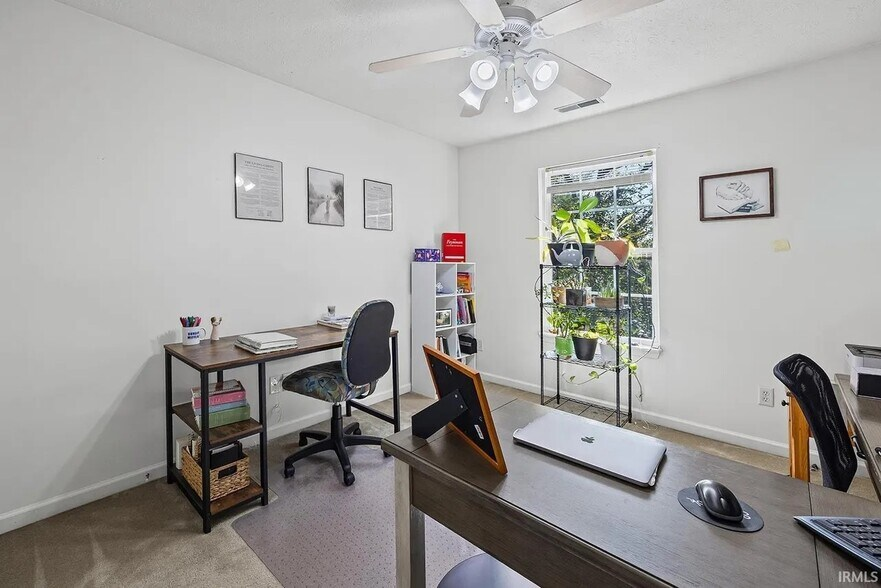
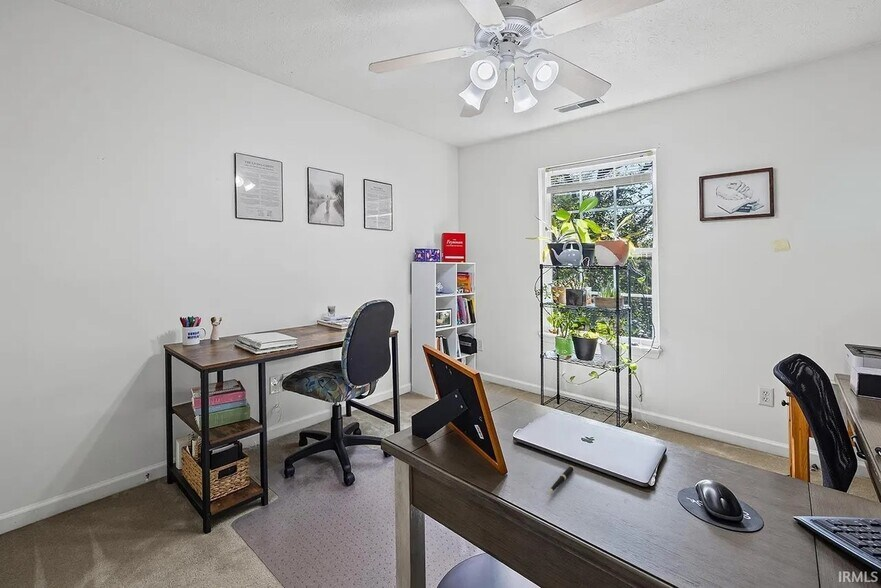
+ pen [547,465,575,495]
